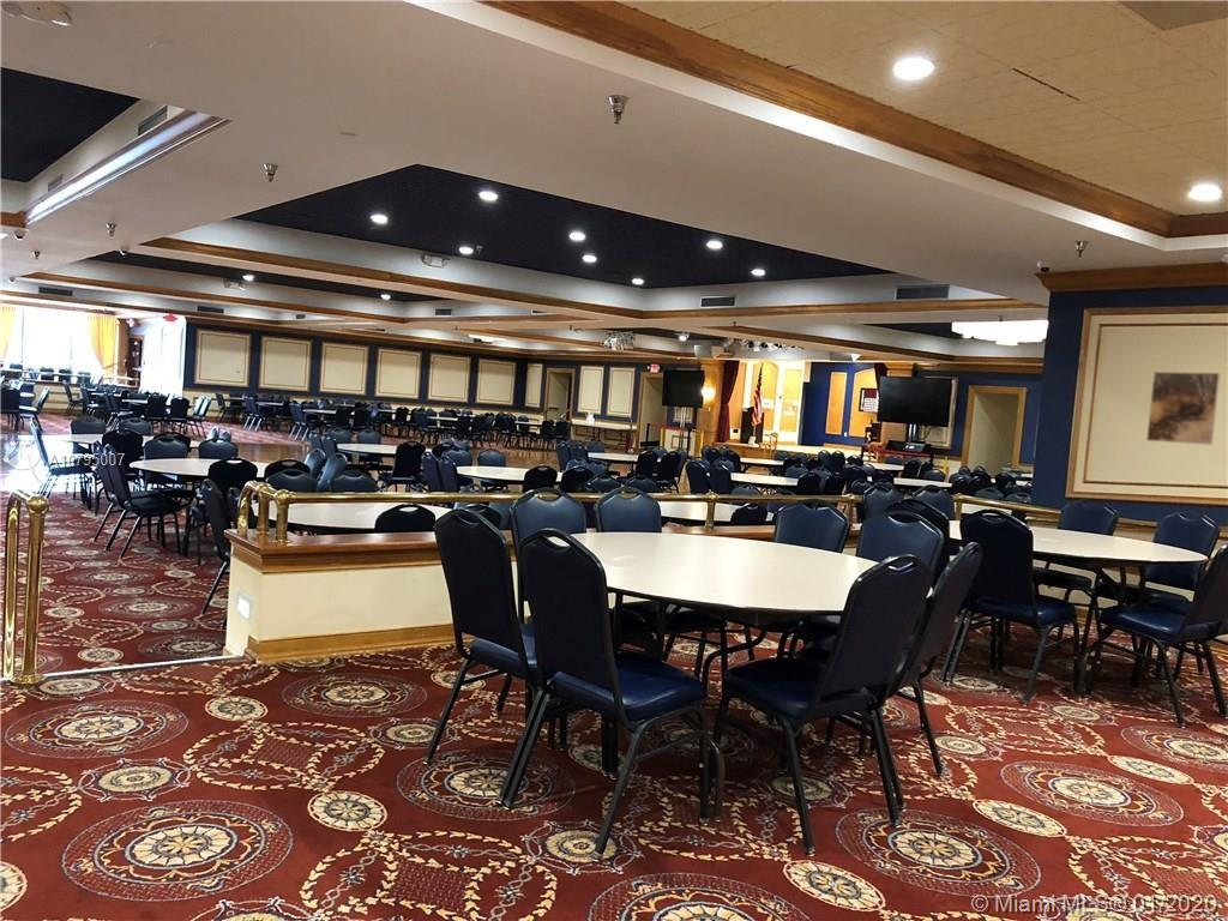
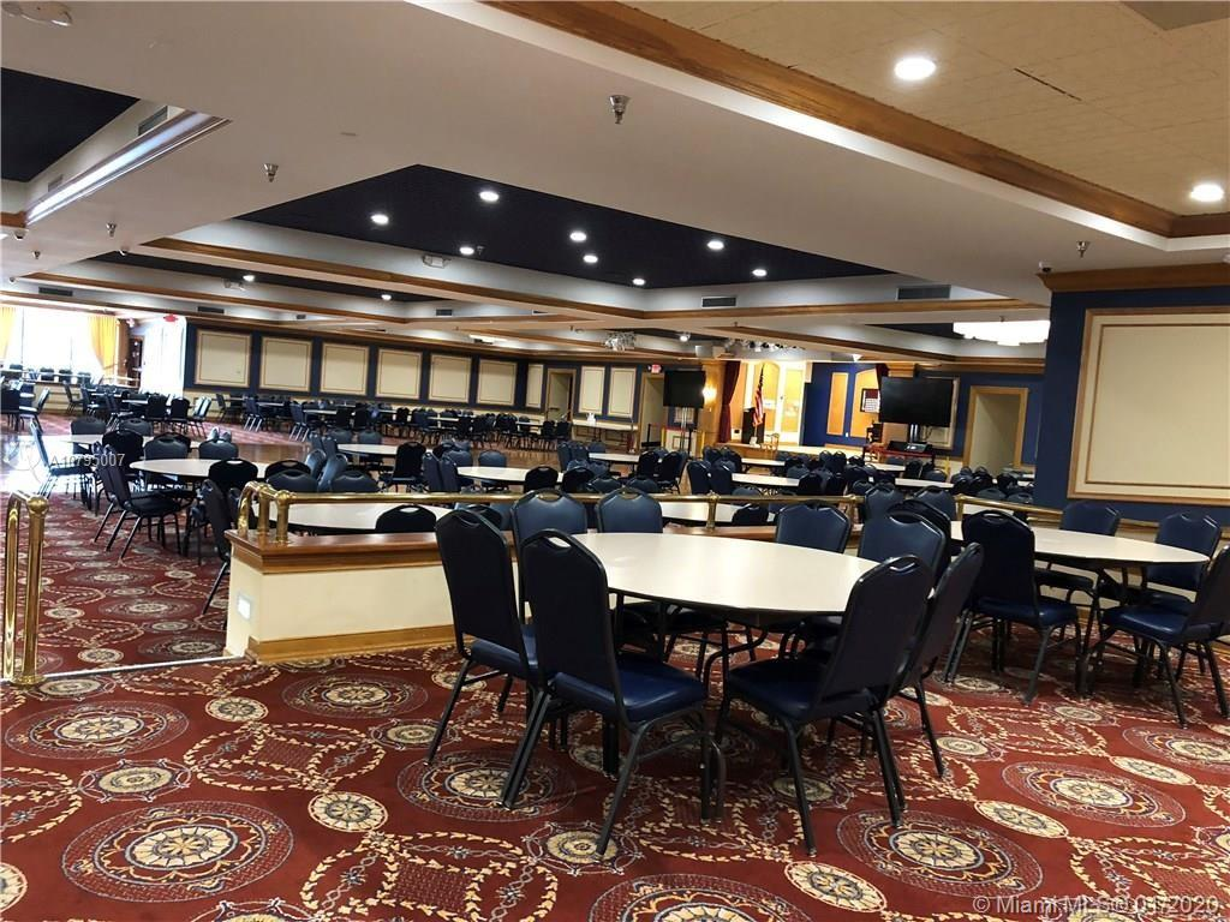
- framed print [1145,371,1221,446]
